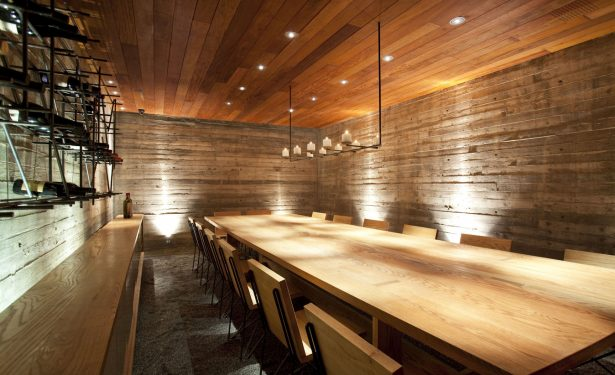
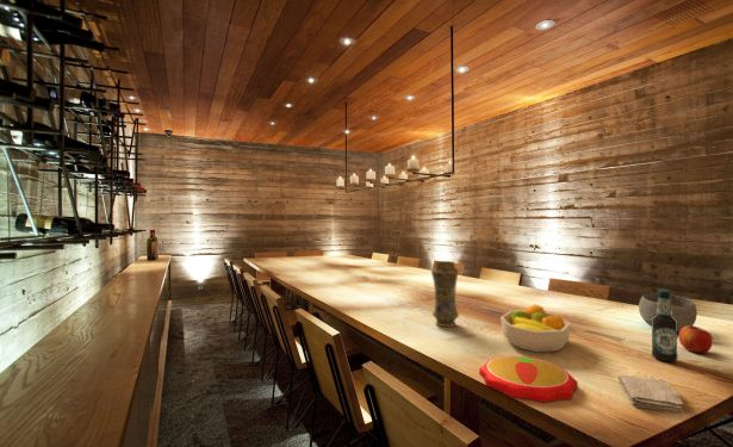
+ apple [678,324,714,354]
+ fruit bowl [499,303,572,354]
+ bottle [651,288,679,362]
+ vase [430,260,460,328]
+ bowl [638,293,698,334]
+ washcloth [617,374,685,415]
+ plate [478,355,579,403]
